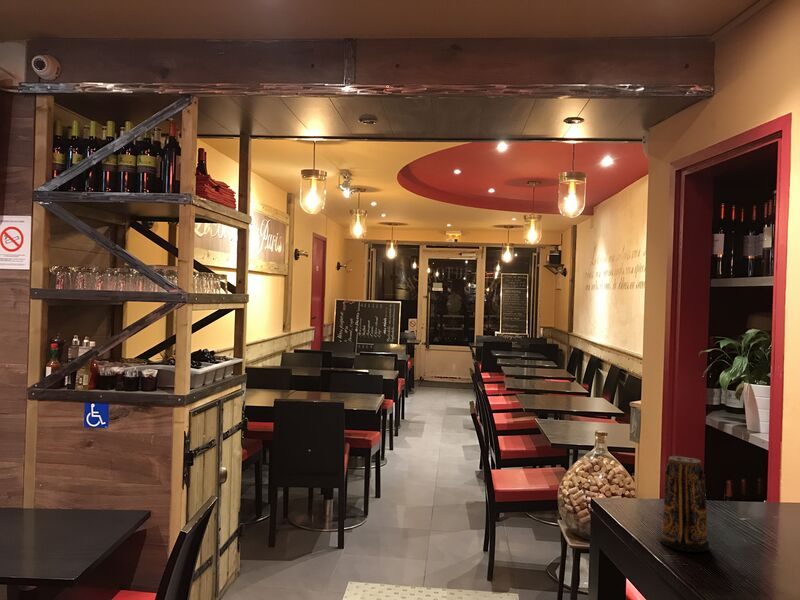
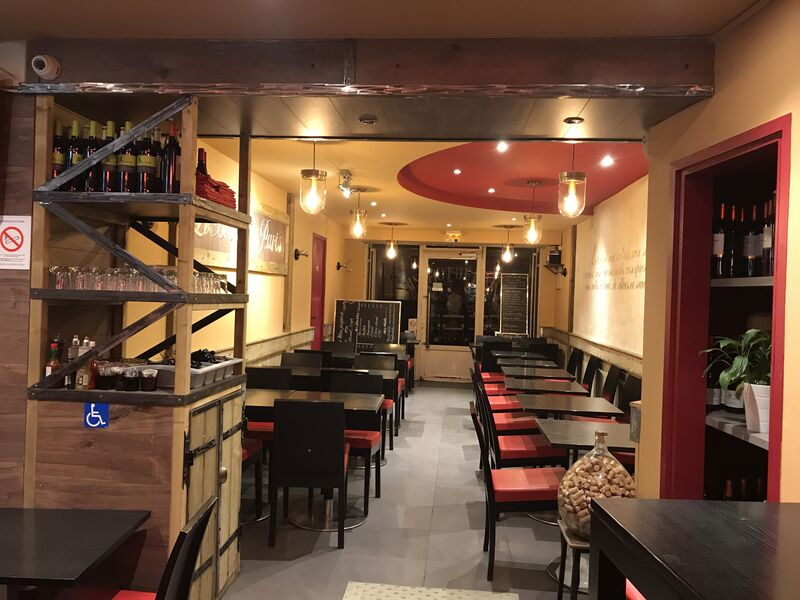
- candle [658,455,710,553]
